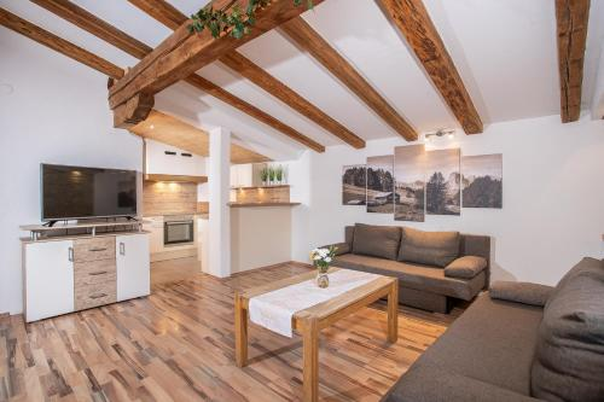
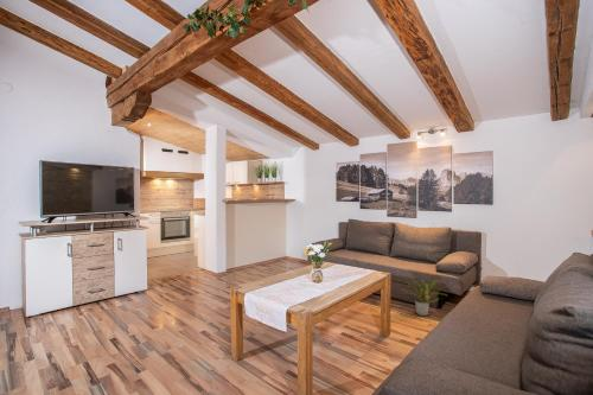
+ potted plant [398,279,449,317]
